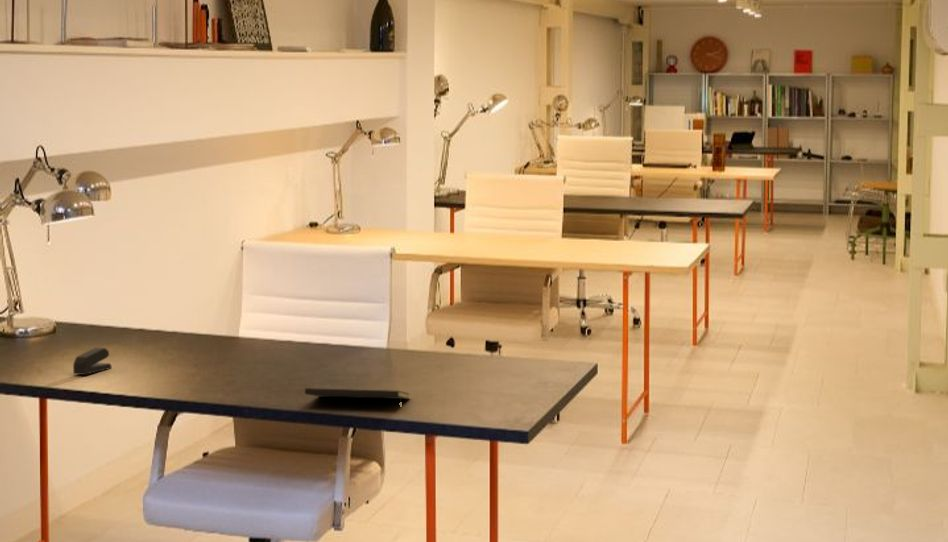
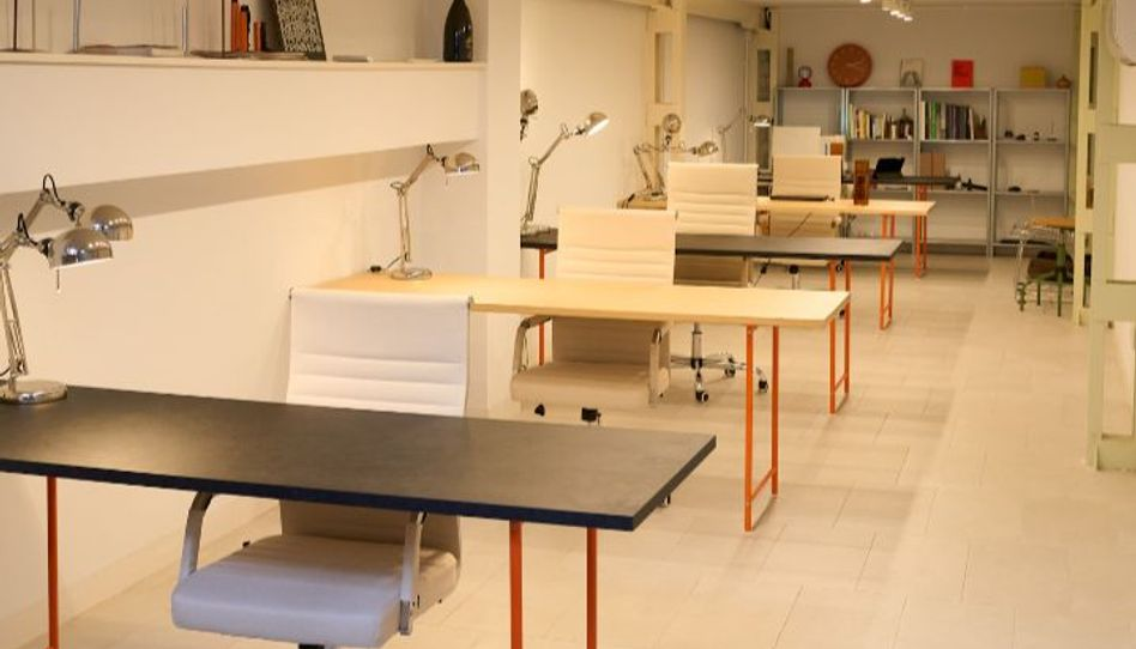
- stapler [72,347,113,376]
- notepad [304,387,411,411]
